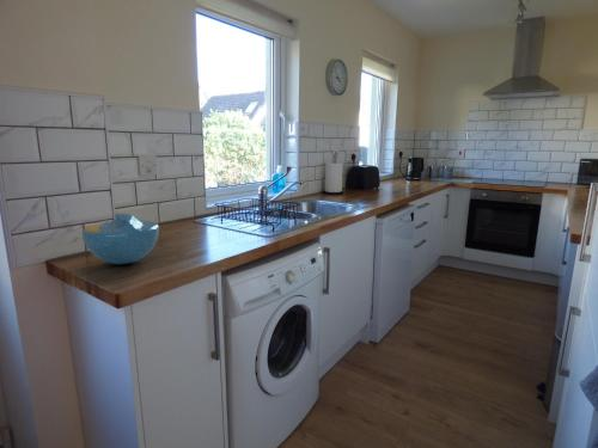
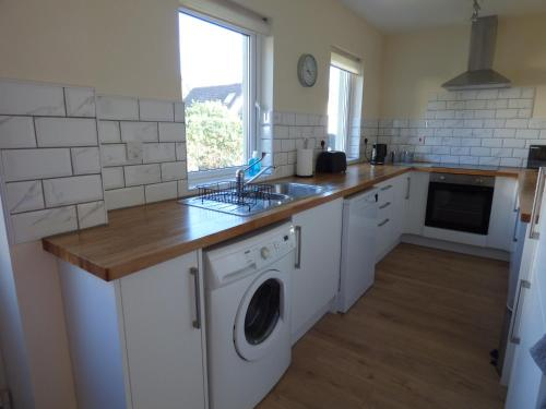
- bowl [80,213,160,265]
